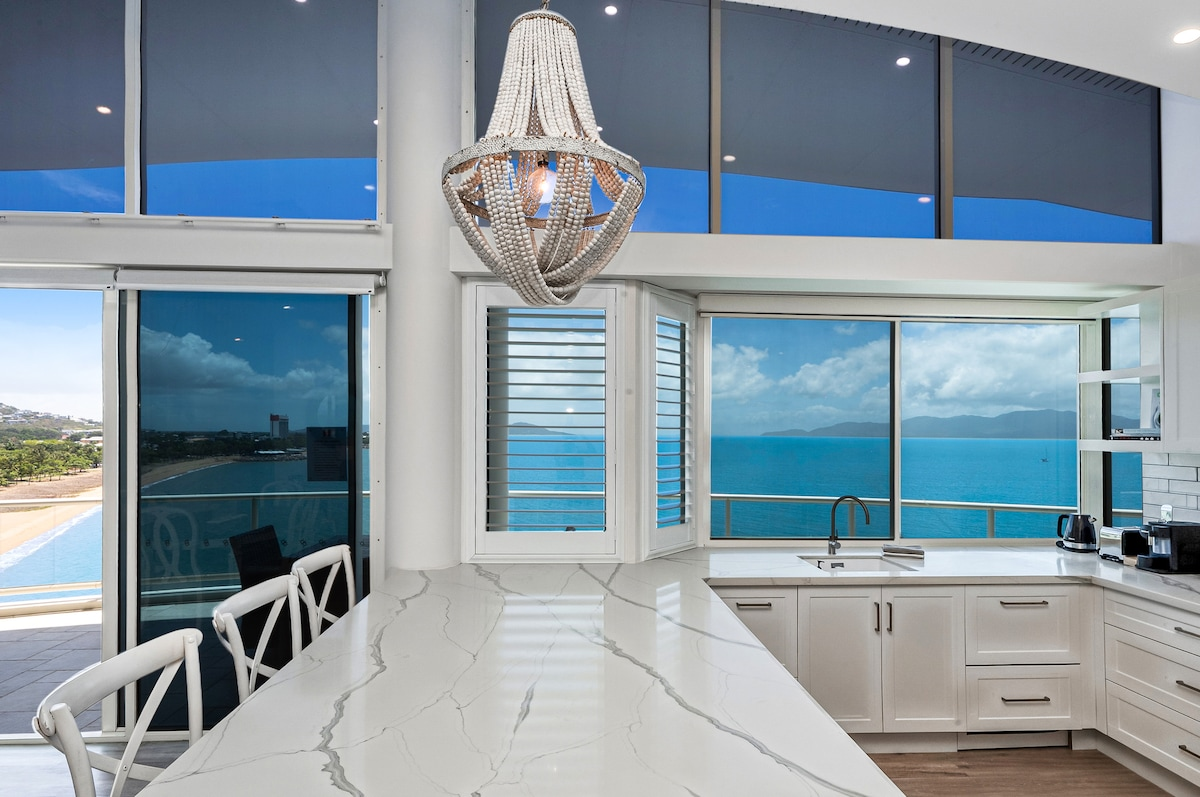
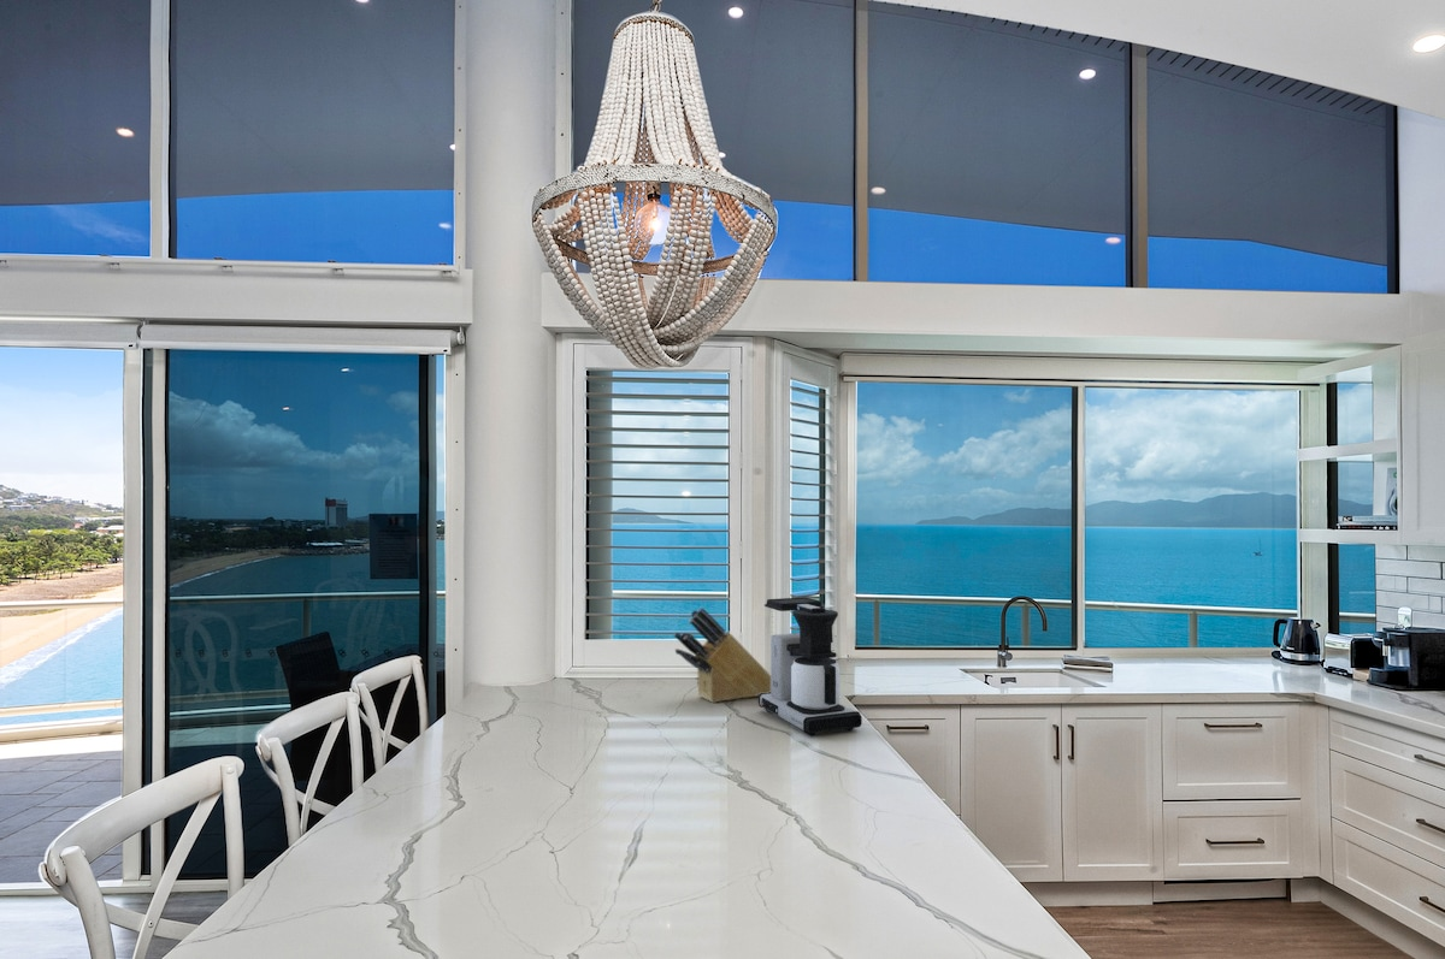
+ knife block [673,606,771,704]
+ coffee maker [757,596,863,736]
